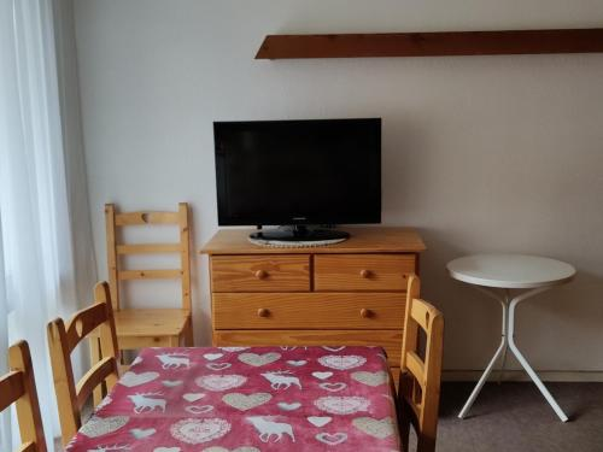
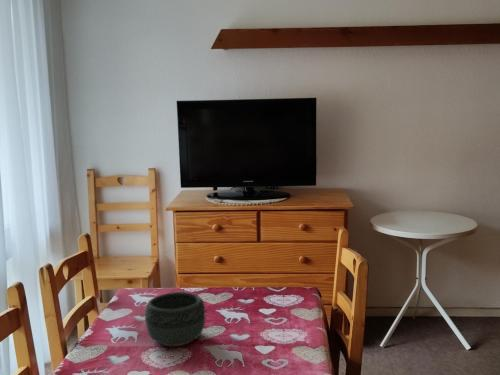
+ bowl [144,291,206,347]
